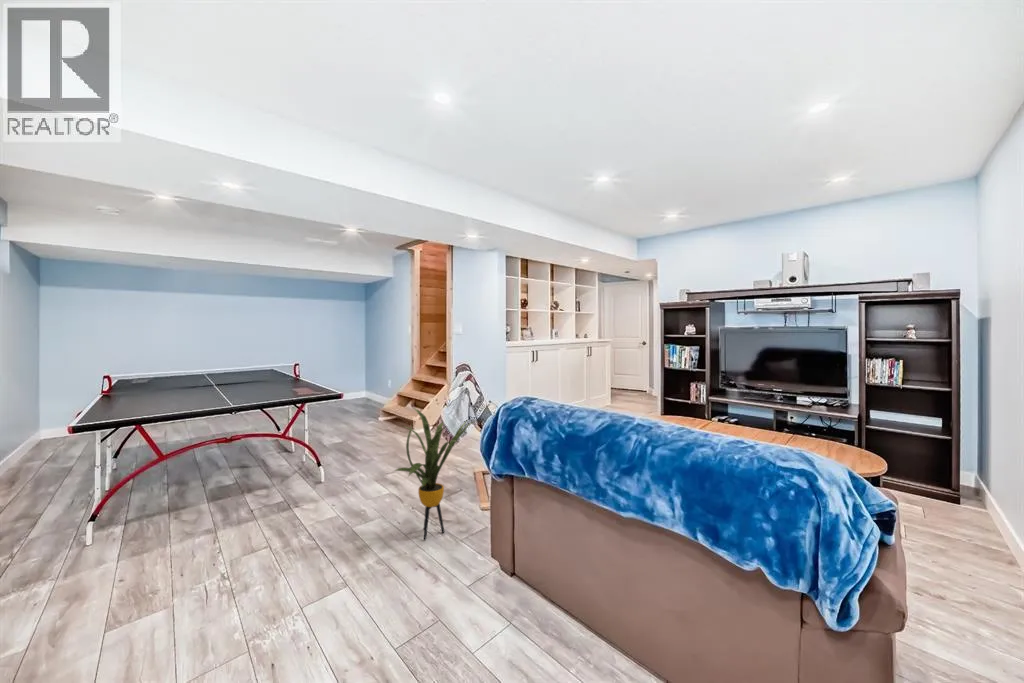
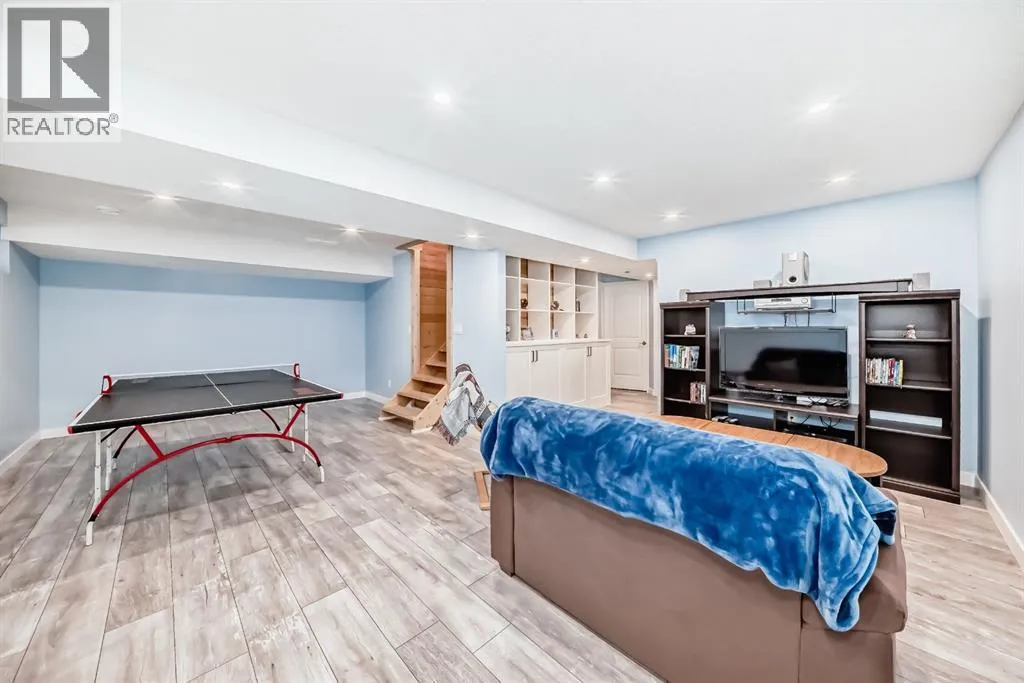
- house plant [393,406,474,541]
